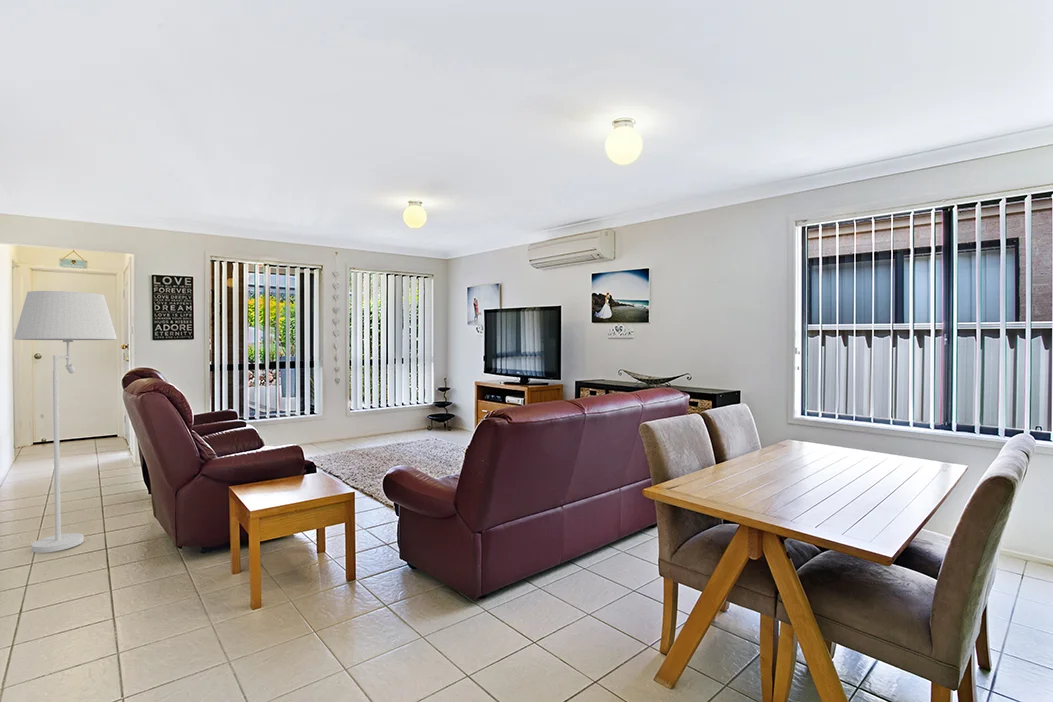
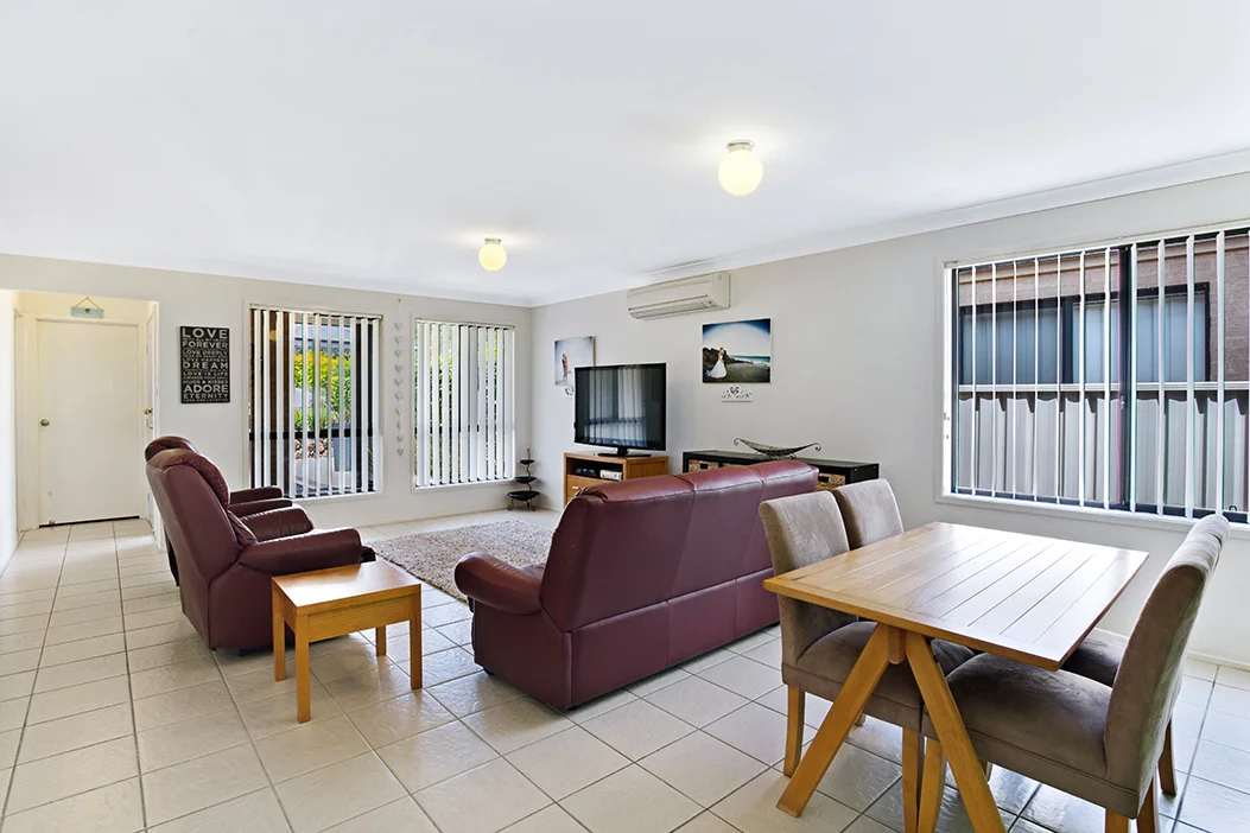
- floor lamp [13,290,118,554]
